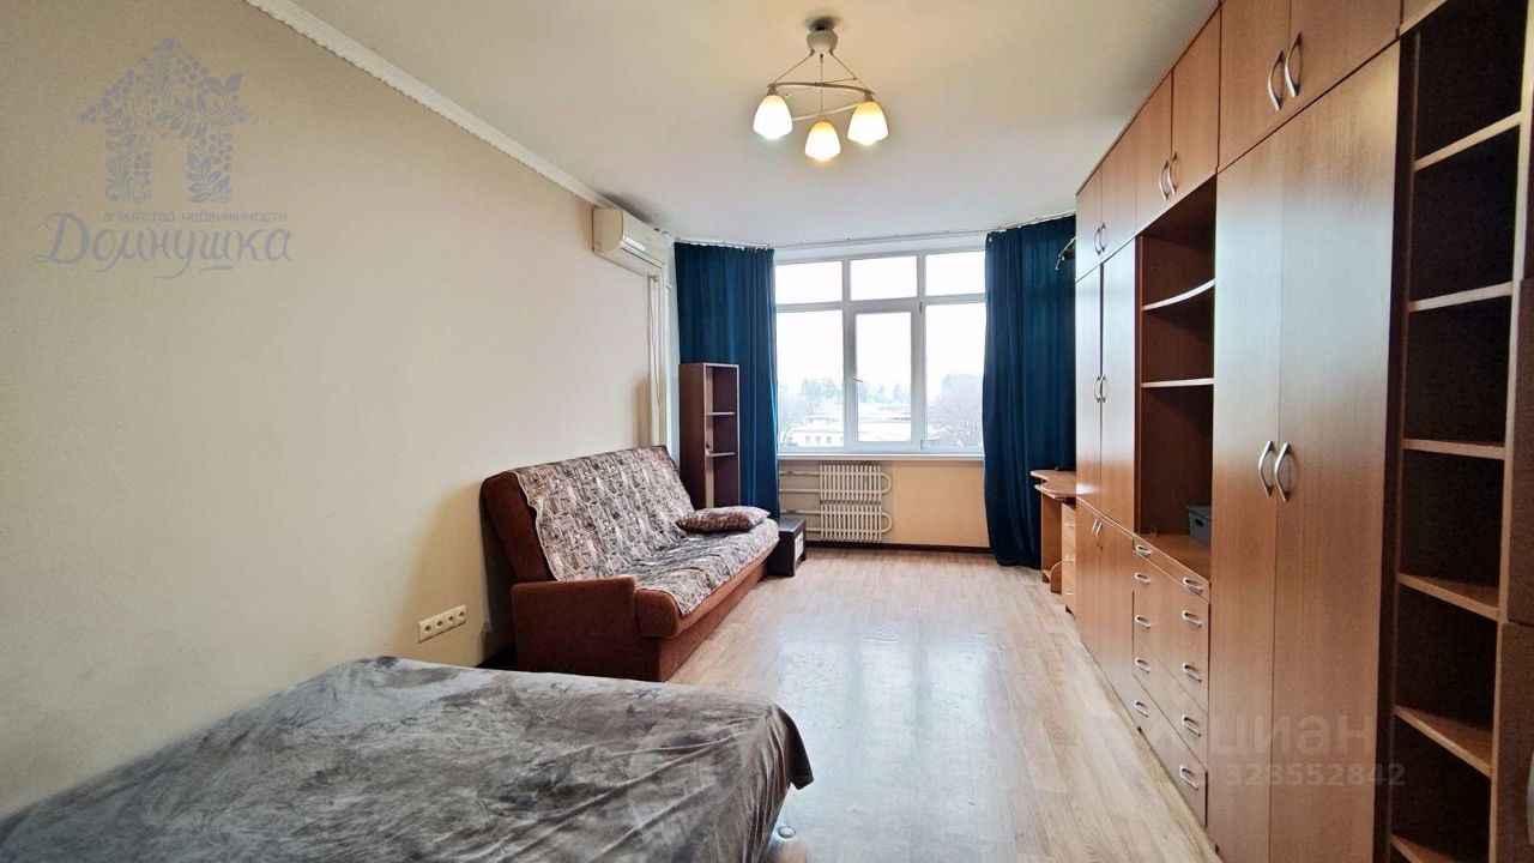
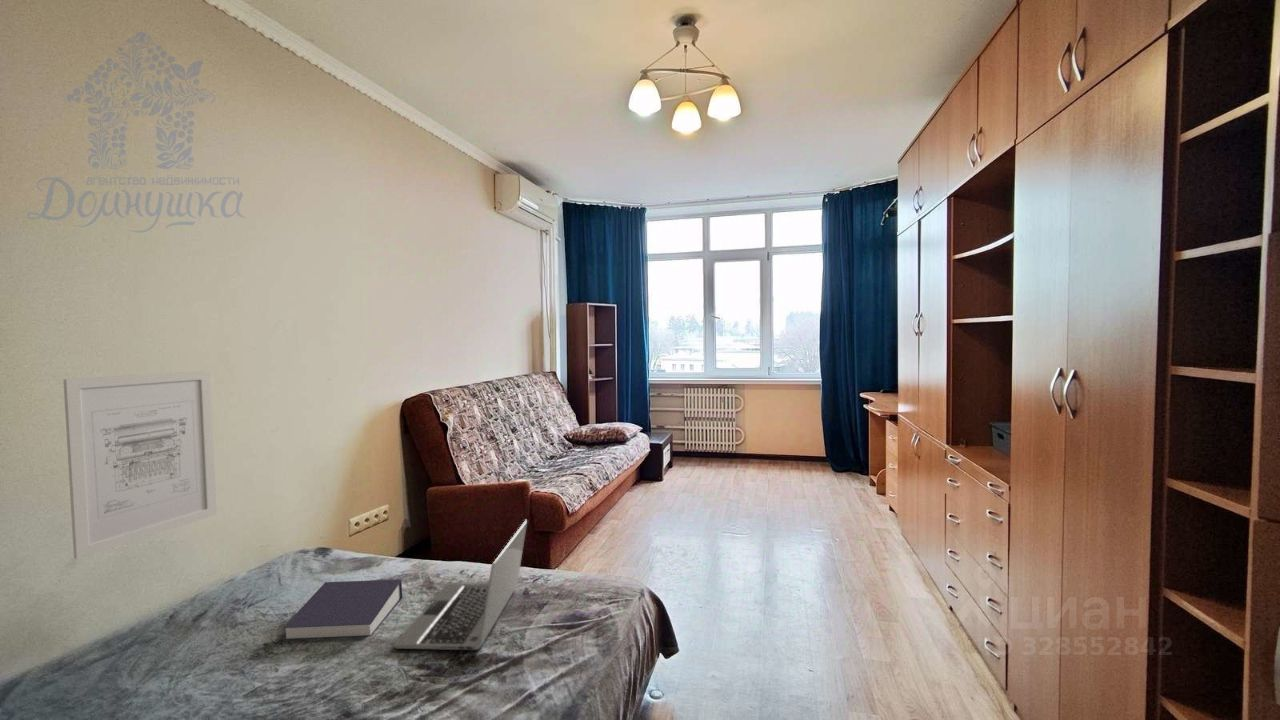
+ laptop [394,519,528,651]
+ wall art [62,370,218,560]
+ book [282,578,403,641]
